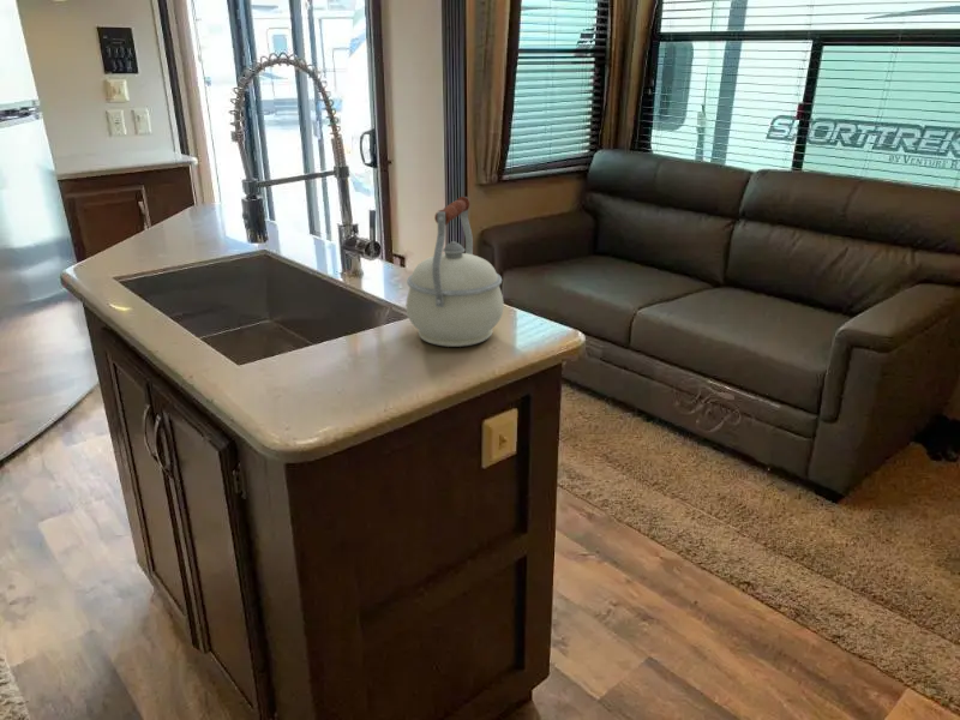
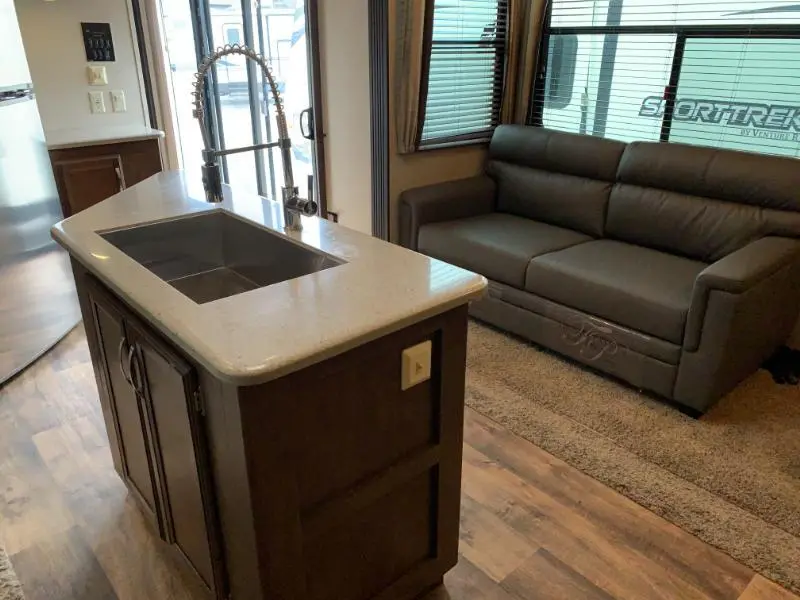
- kettle [404,196,505,348]
